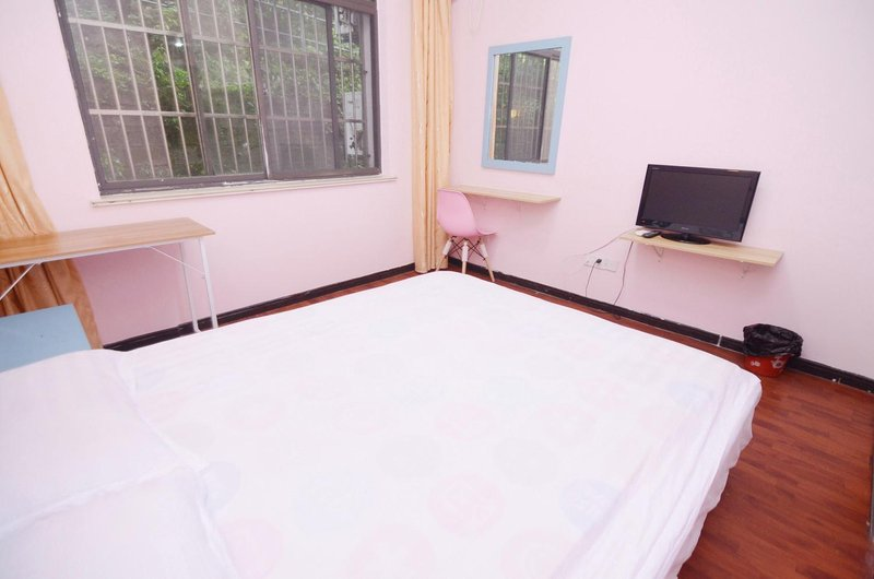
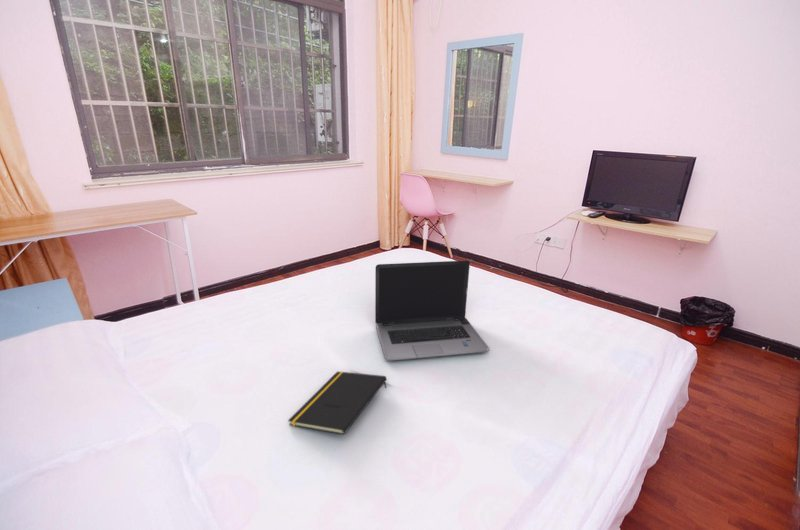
+ laptop computer [374,260,491,362]
+ notepad [287,371,387,436]
